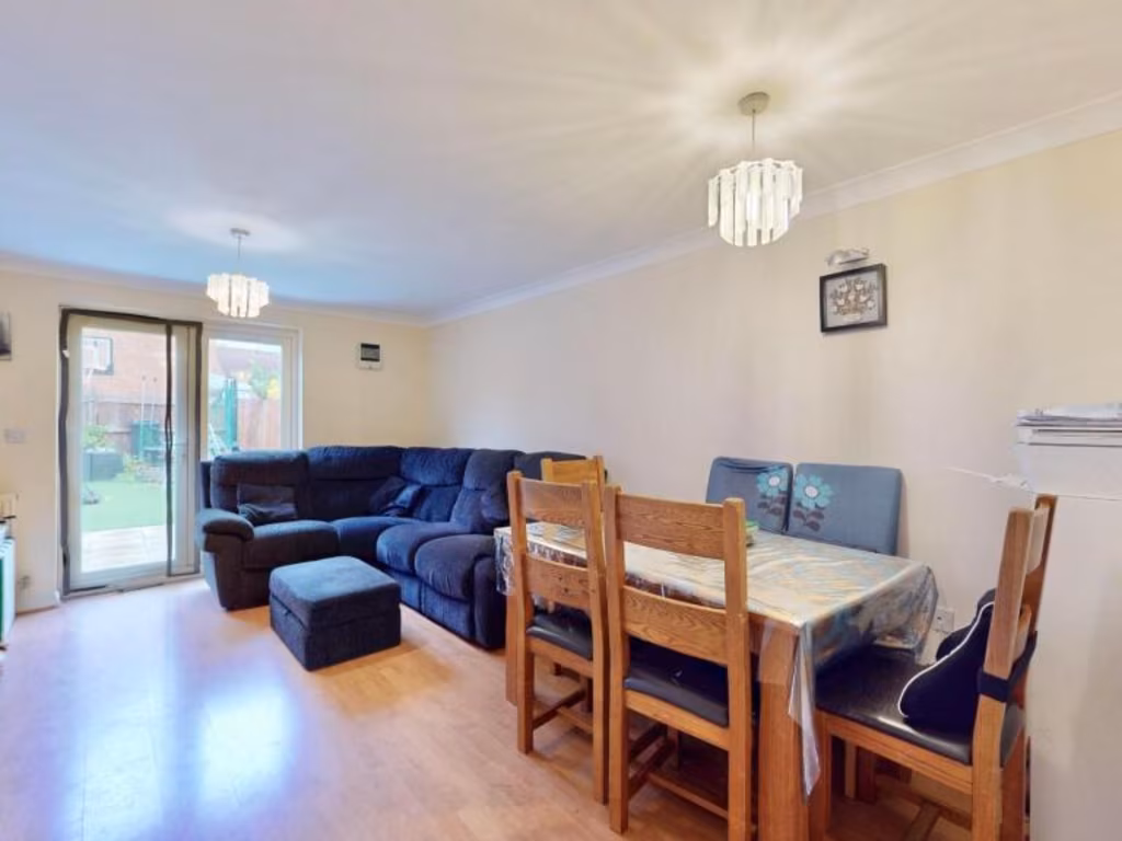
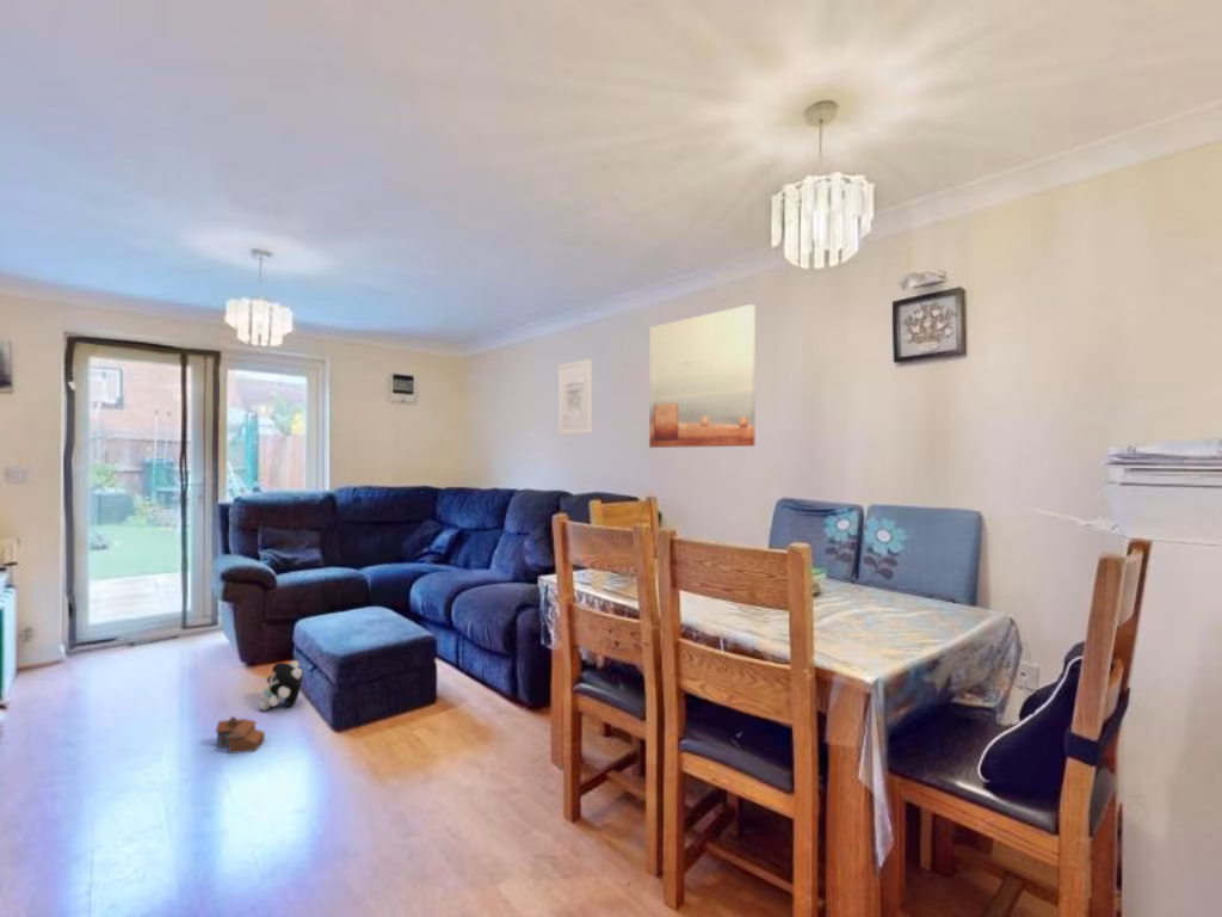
+ toy house [214,715,266,755]
+ wall art [648,303,757,449]
+ plush toy [258,659,303,712]
+ wall art [557,358,593,436]
